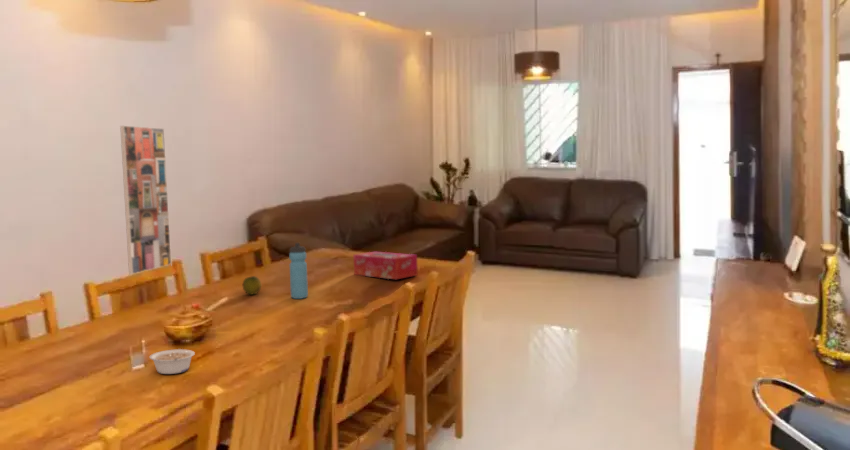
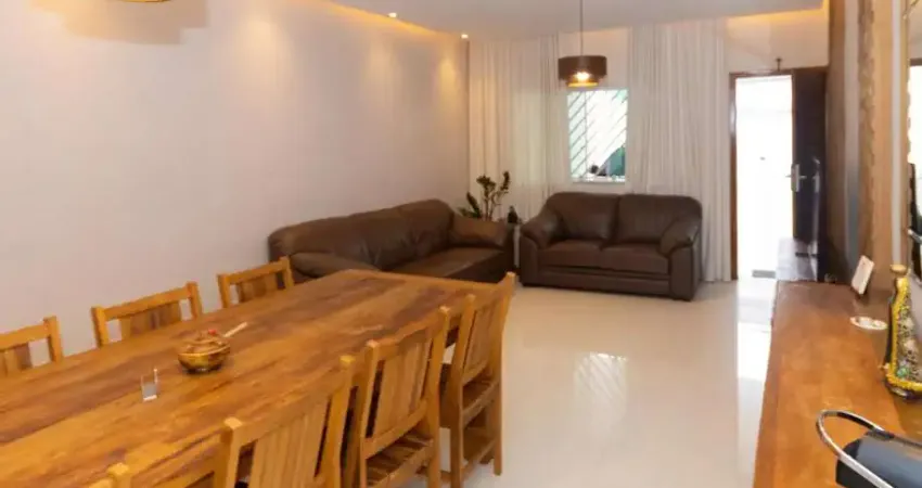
- legume [148,348,196,375]
- fruit [242,275,262,296]
- tissue box [353,251,419,280]
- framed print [119,125,172,276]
- water bottle [288,242,309,300]
